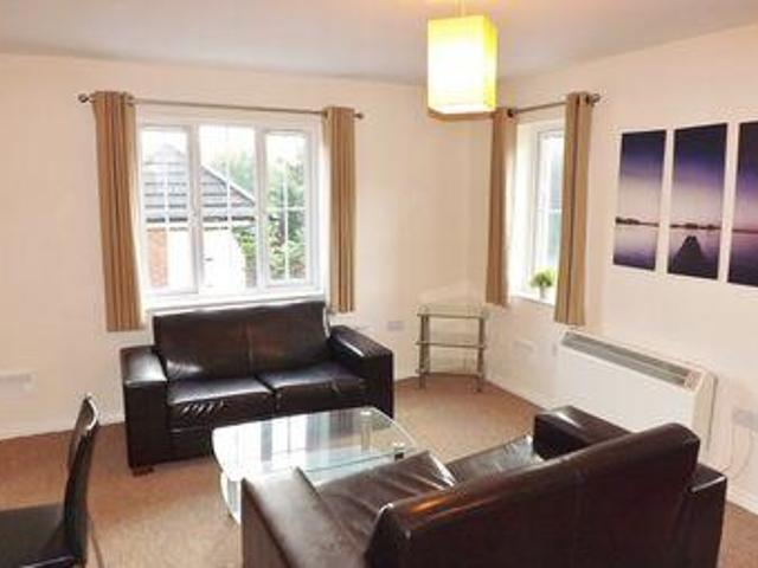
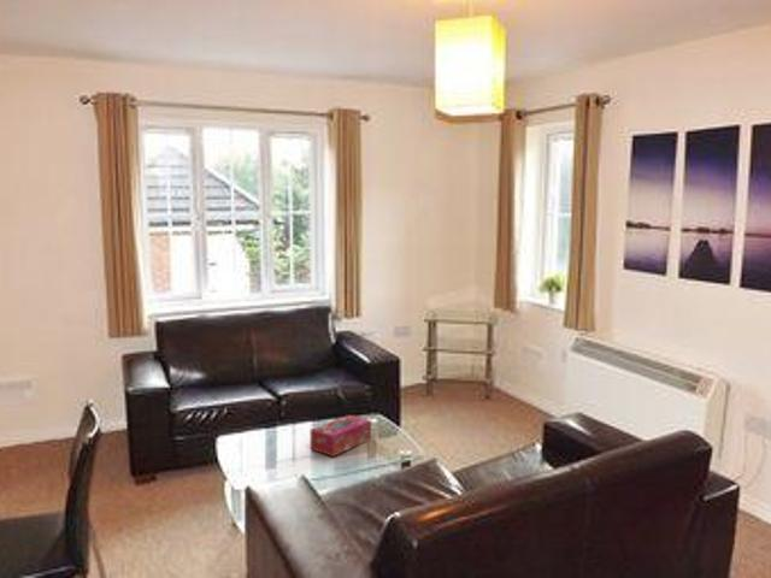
+ tissue box [310,414,372,458]
